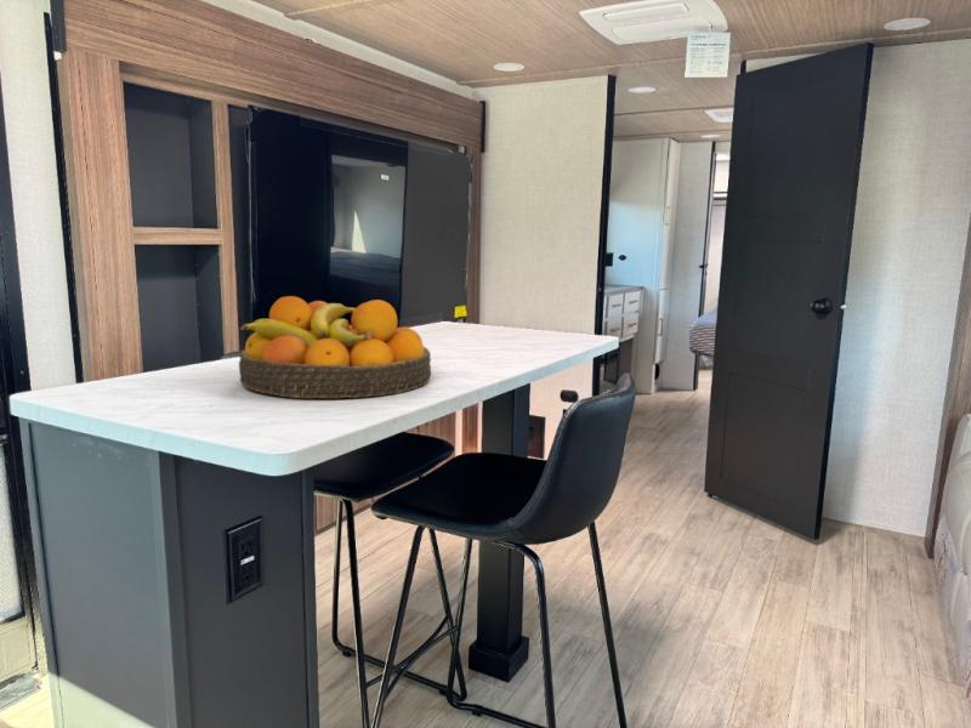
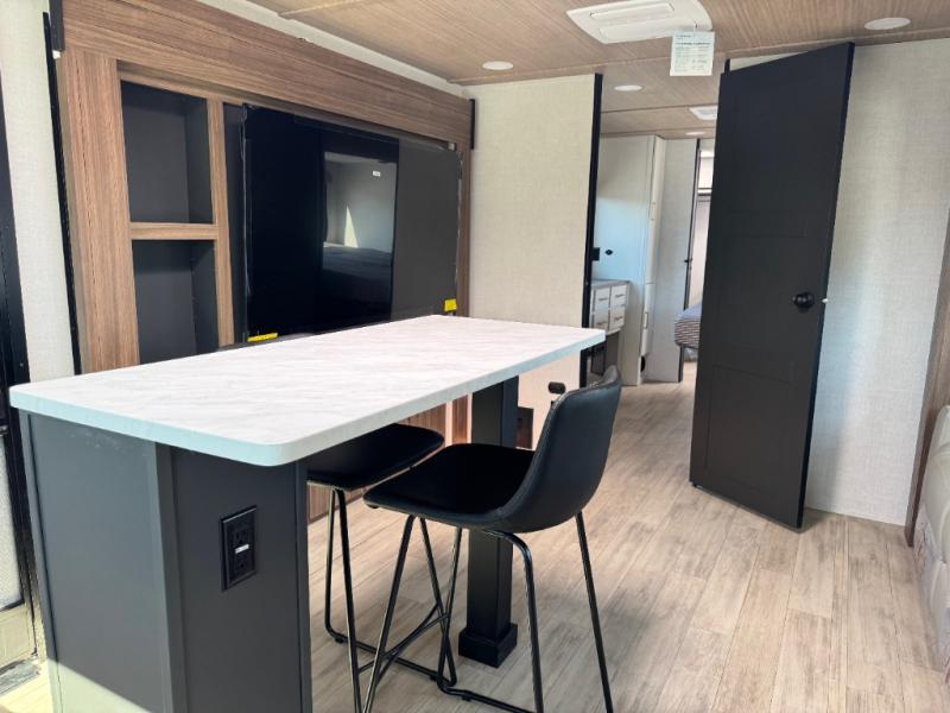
- fruit bowl [238,295,432,399]
